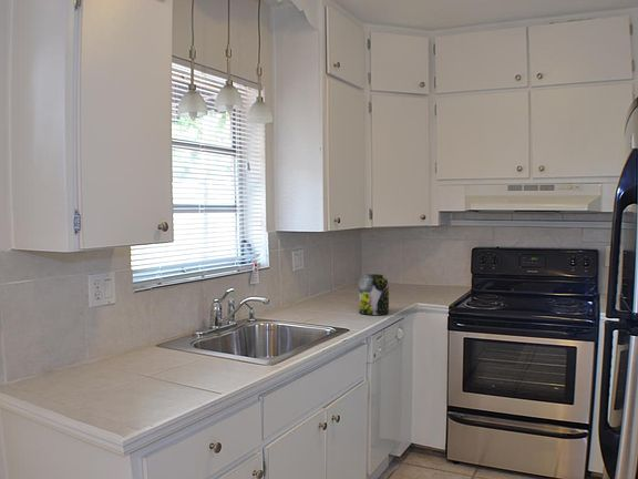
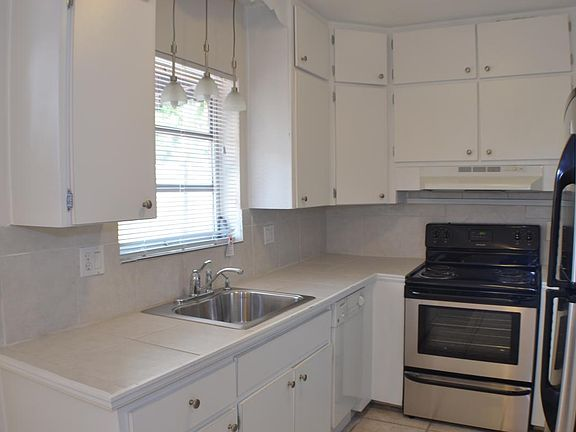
- jar [358,273,390,316]
